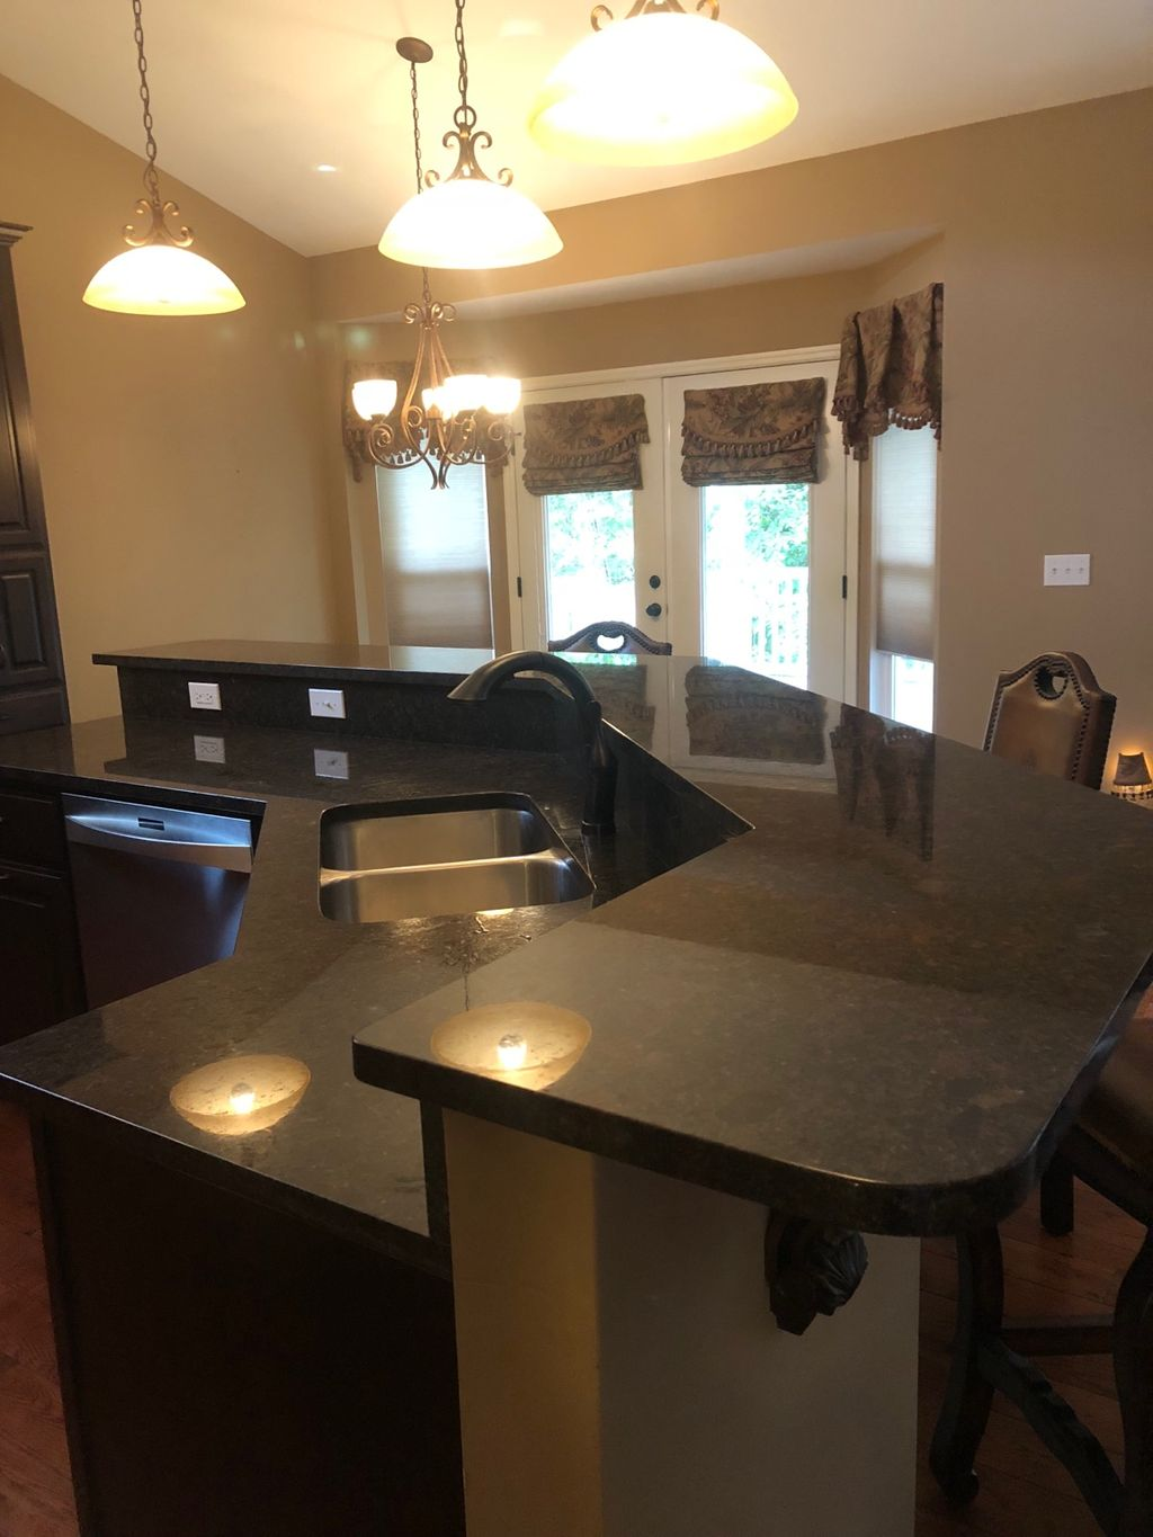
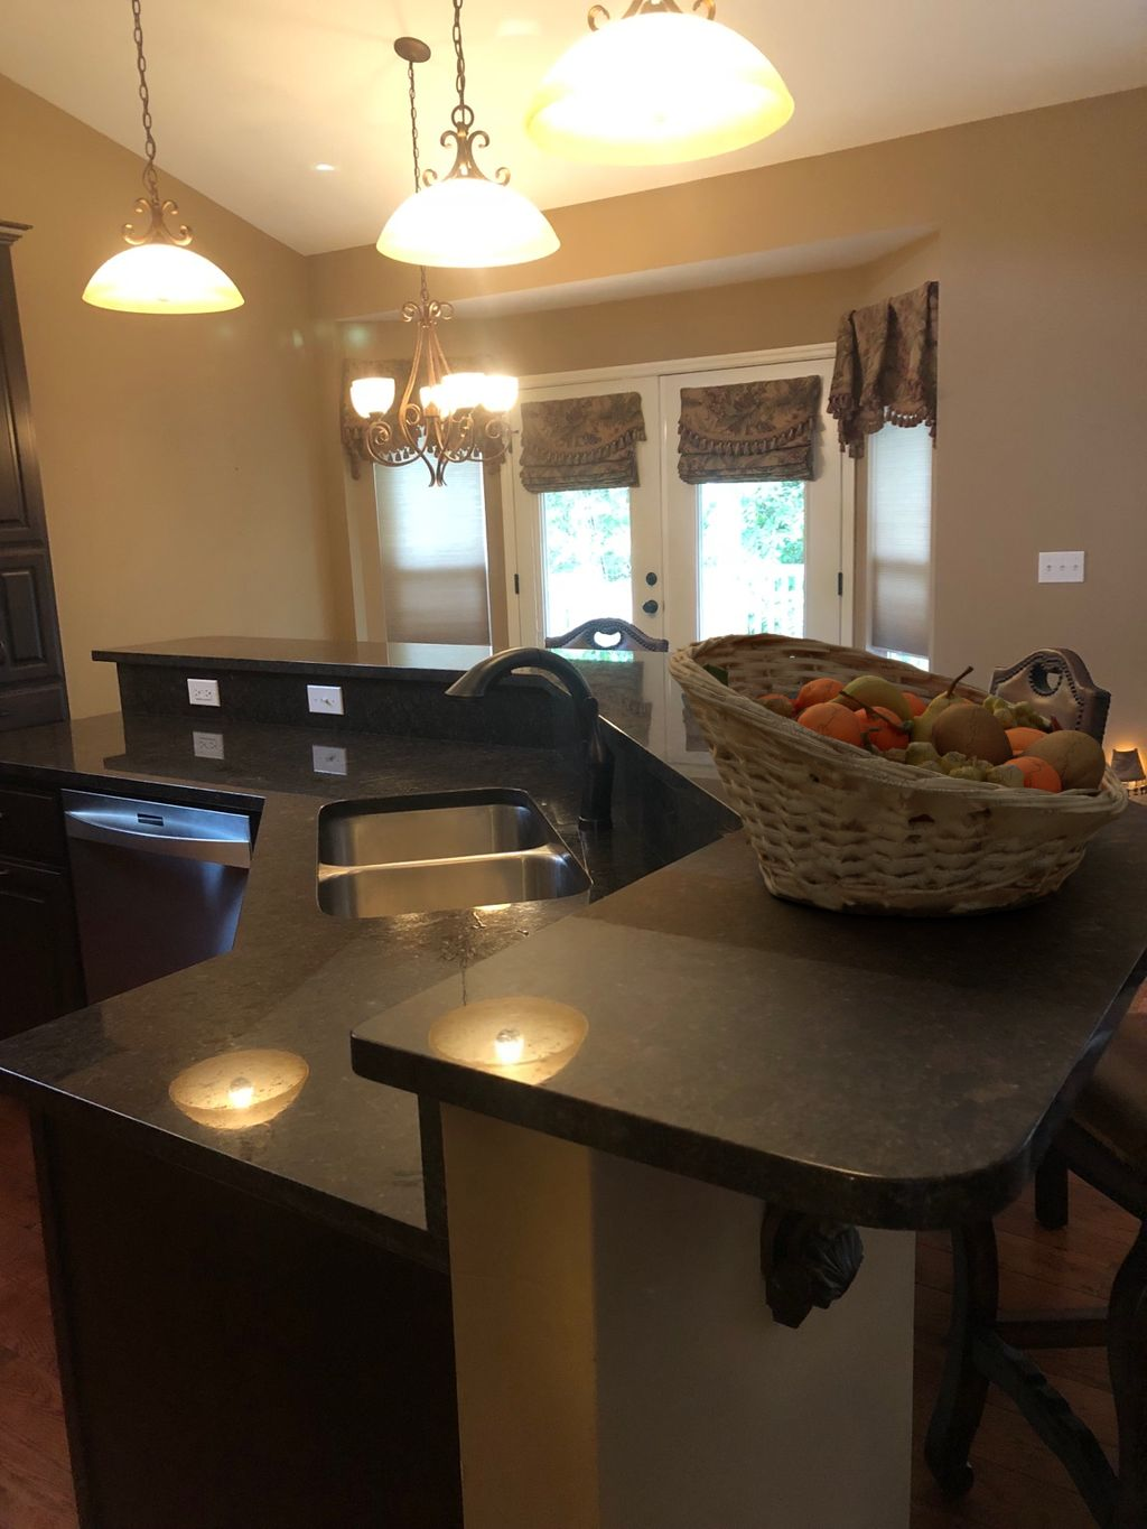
+ fruit basket [667,631,1130,918]
